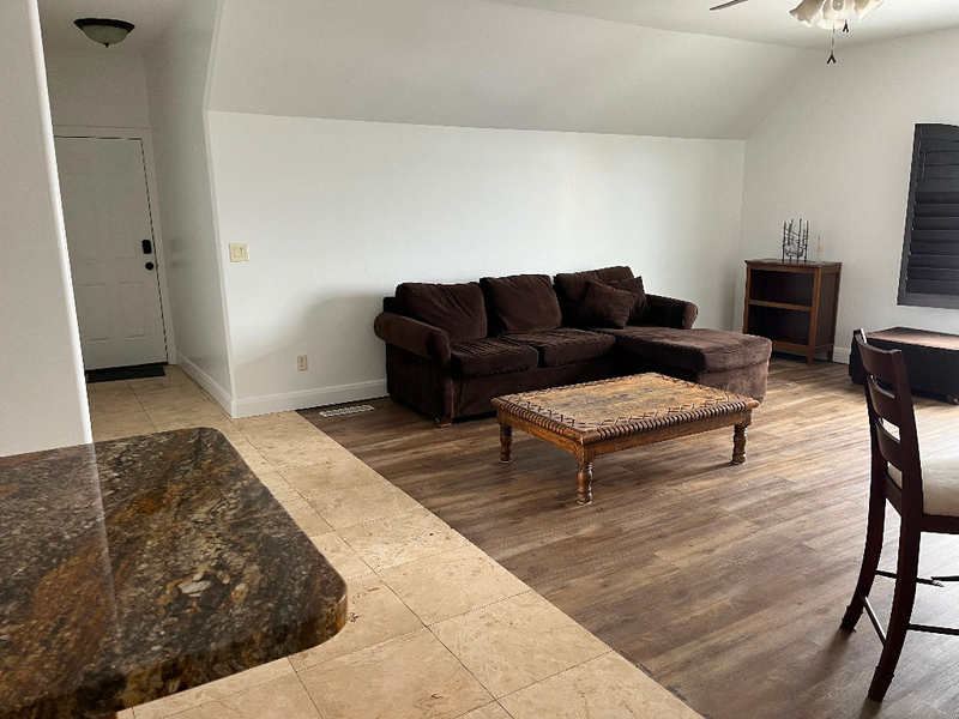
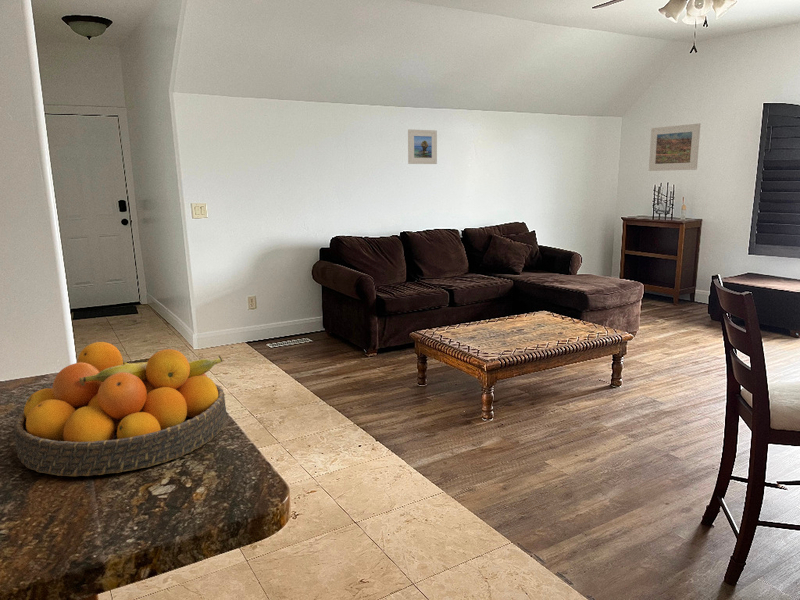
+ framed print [648,123,701,172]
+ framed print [407,128,438,165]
+ fruit bowl [13,341,228,477]
